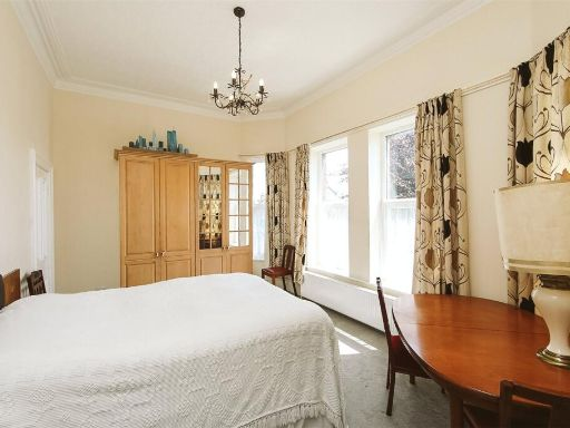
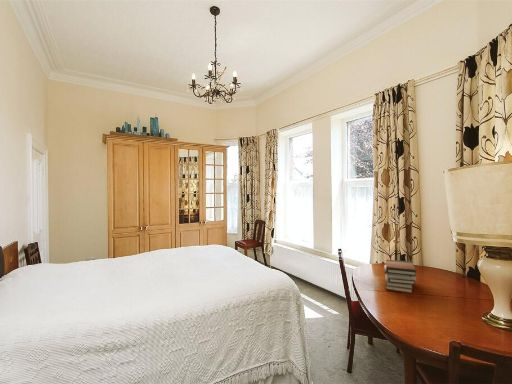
+ book stack [384,259,417,294]
